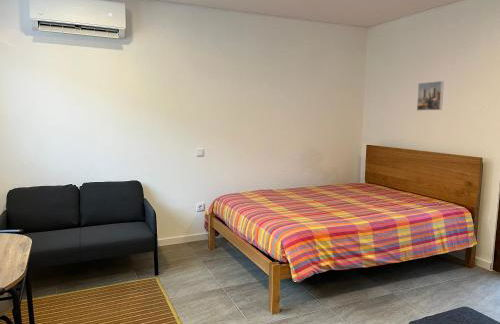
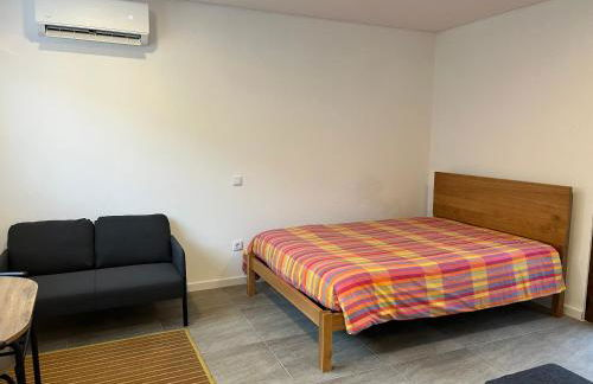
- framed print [416,80,445,112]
